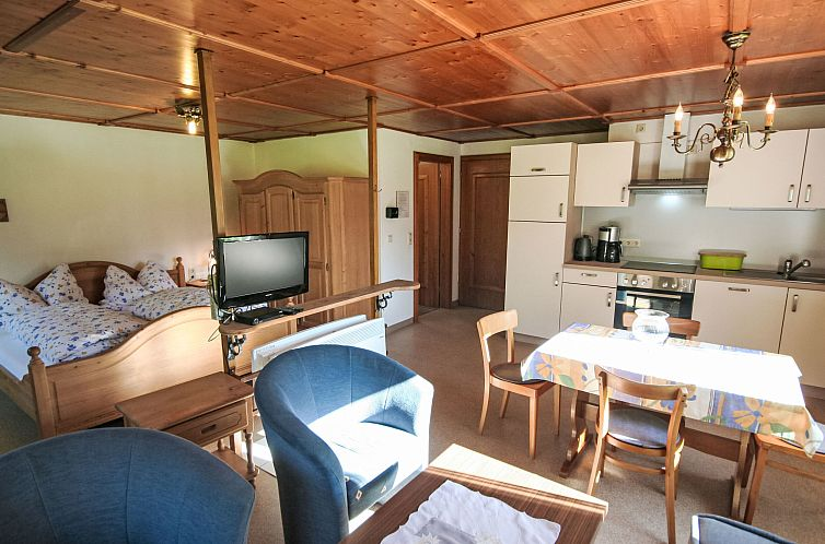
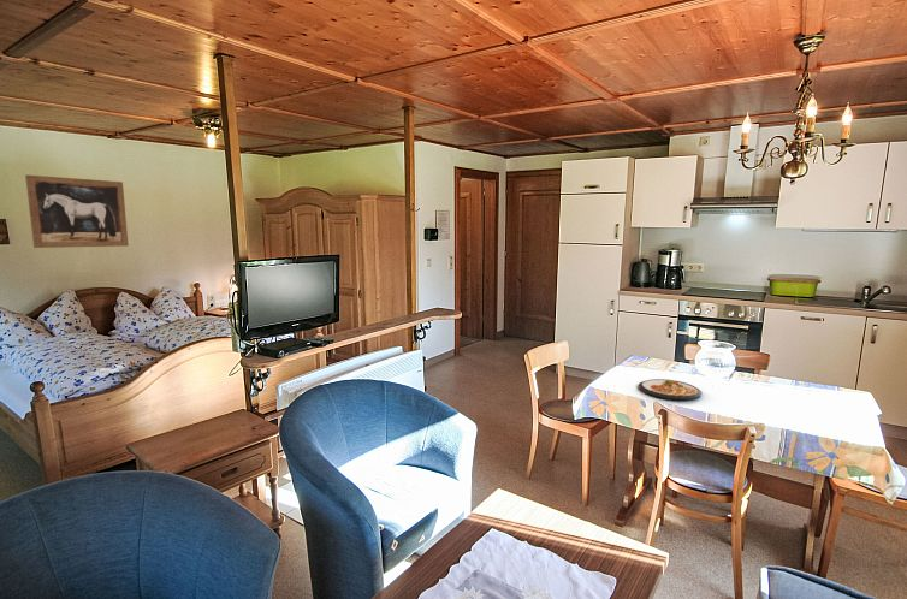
+ dish [638,378,704,401]
+ wall art [24,173,130,249]
